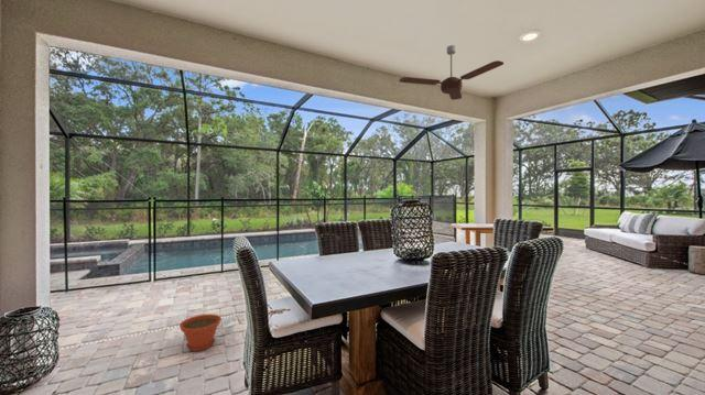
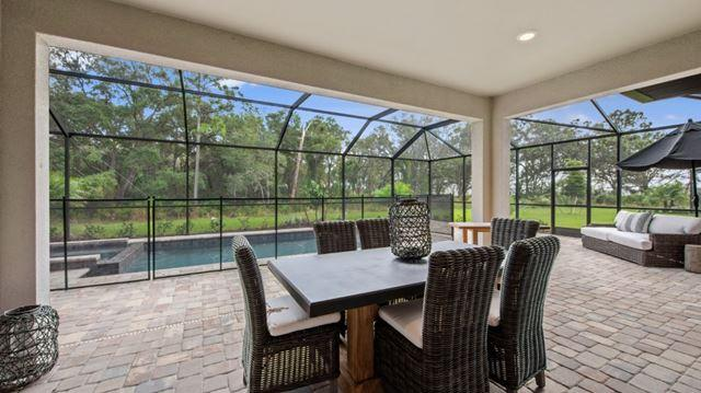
- plant pot [178,312,223,352]
- ceiling fan [398,44,505,101]
